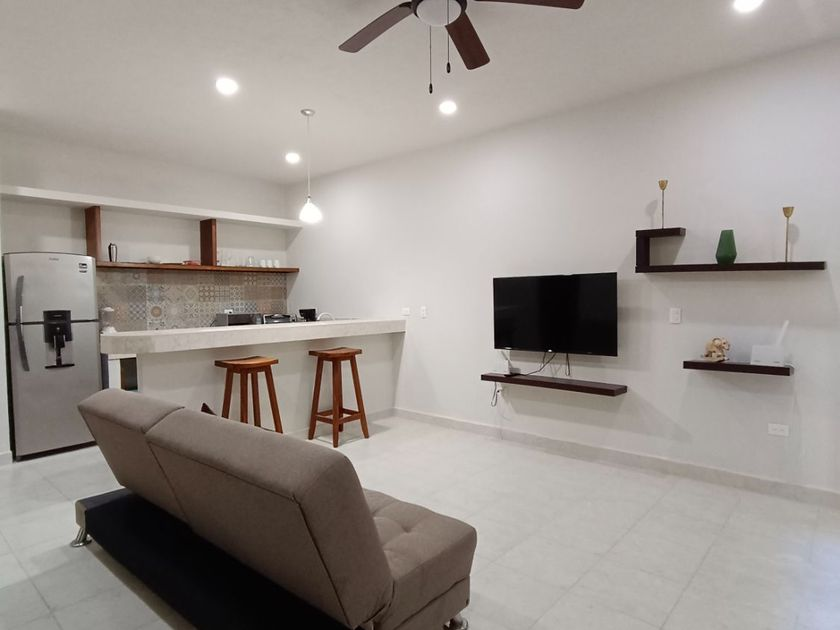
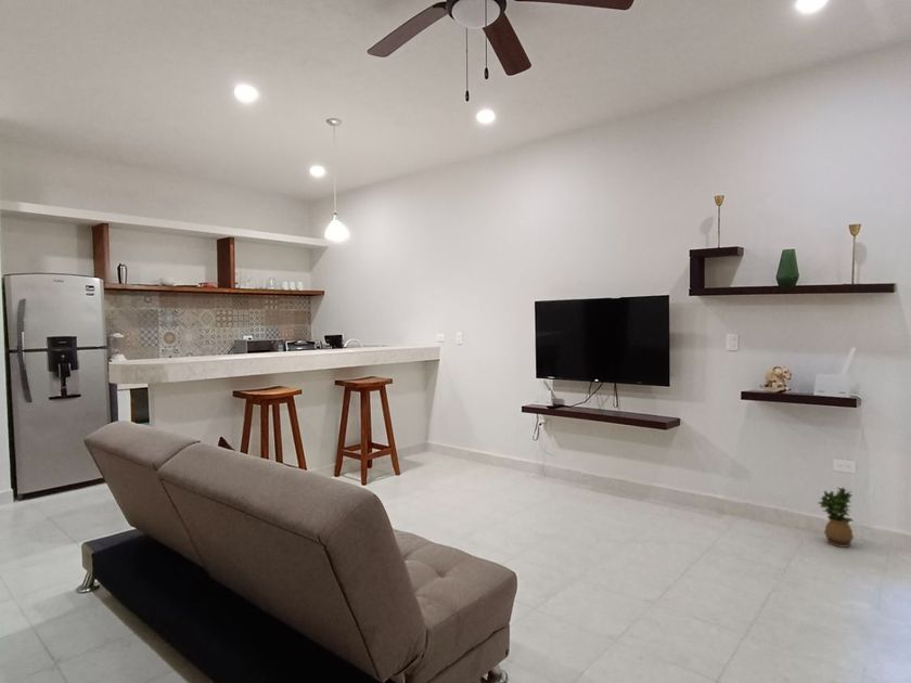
+ potted plant [818,487,855,549]
